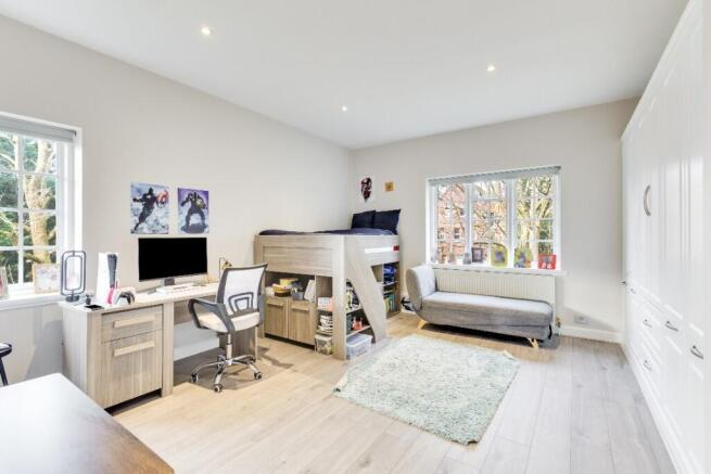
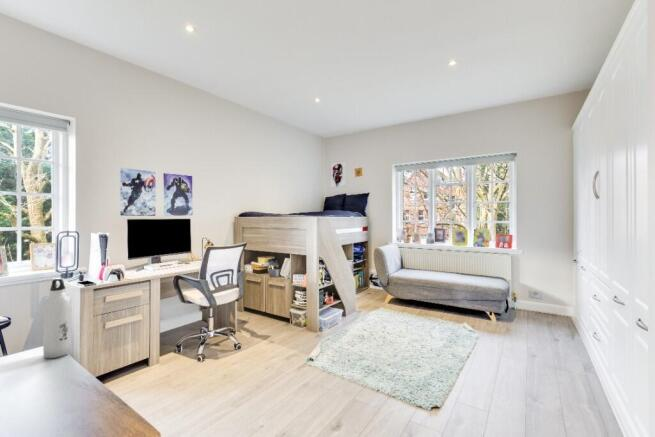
+ water bottle [42,277,72,359]
